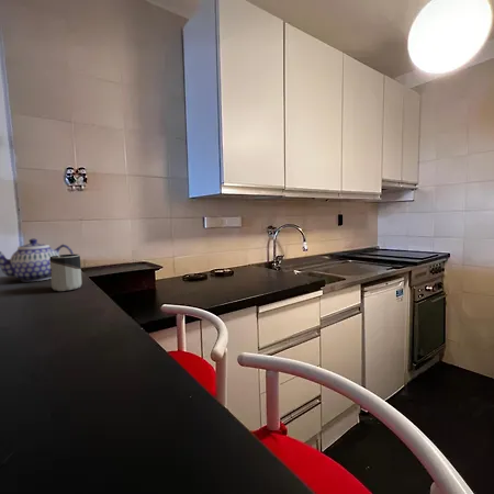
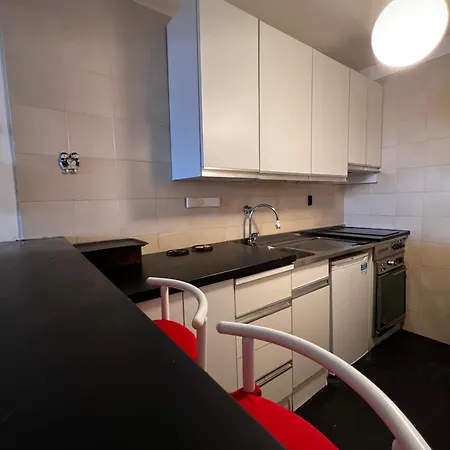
- teapot [0,238,75,282]
- cup [49,254,83,292]
